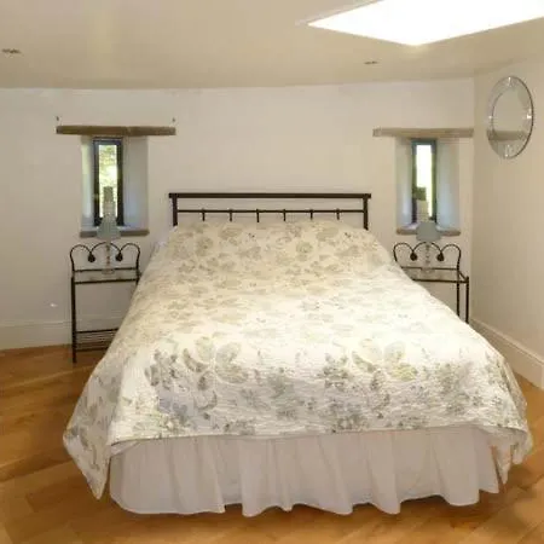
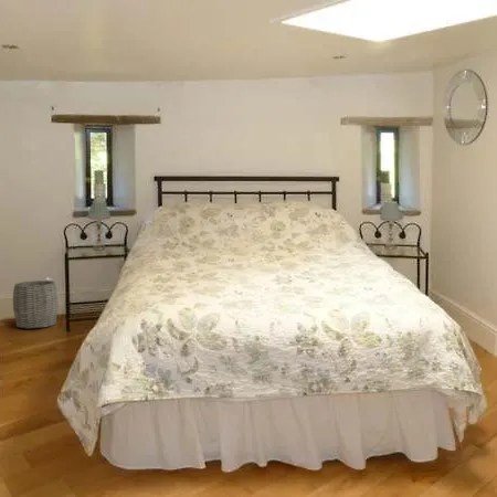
+ woven basket [12,279,59,329]
